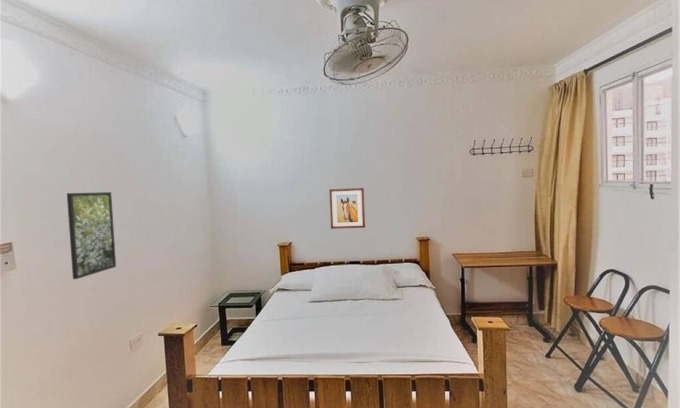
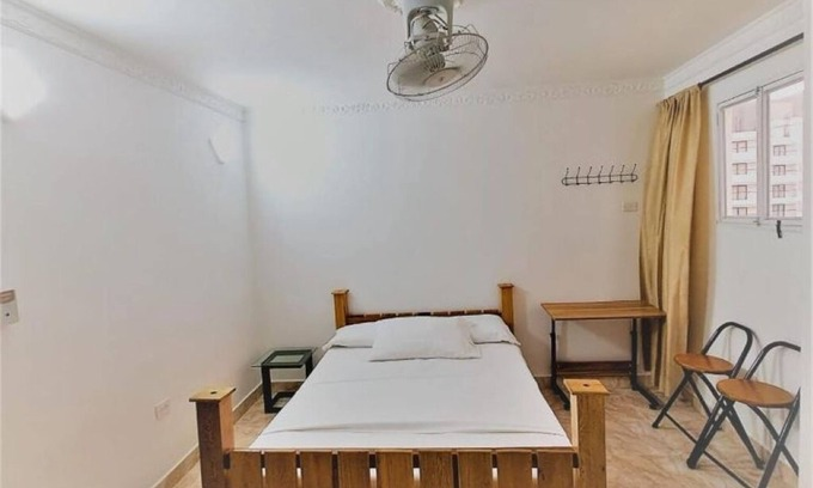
- wall art [328,187,366,230]
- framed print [66,191,117,280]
